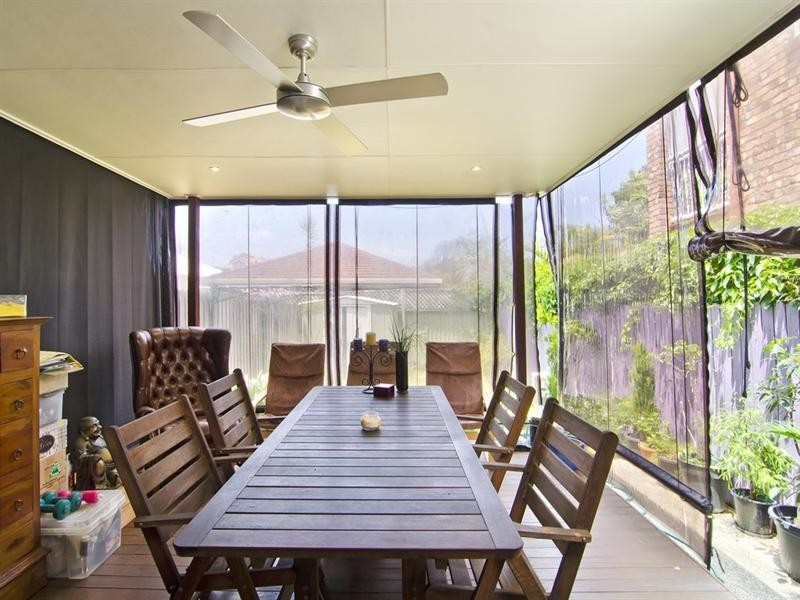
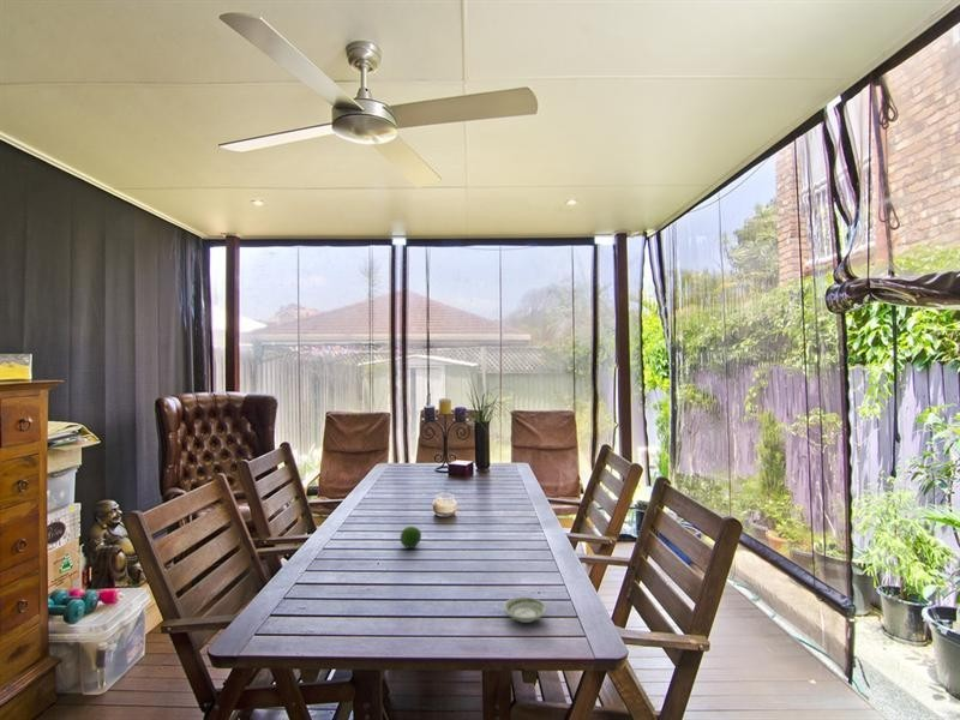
+ saucer [502,595,547,624]
+ fruit [398,526,422,548]
